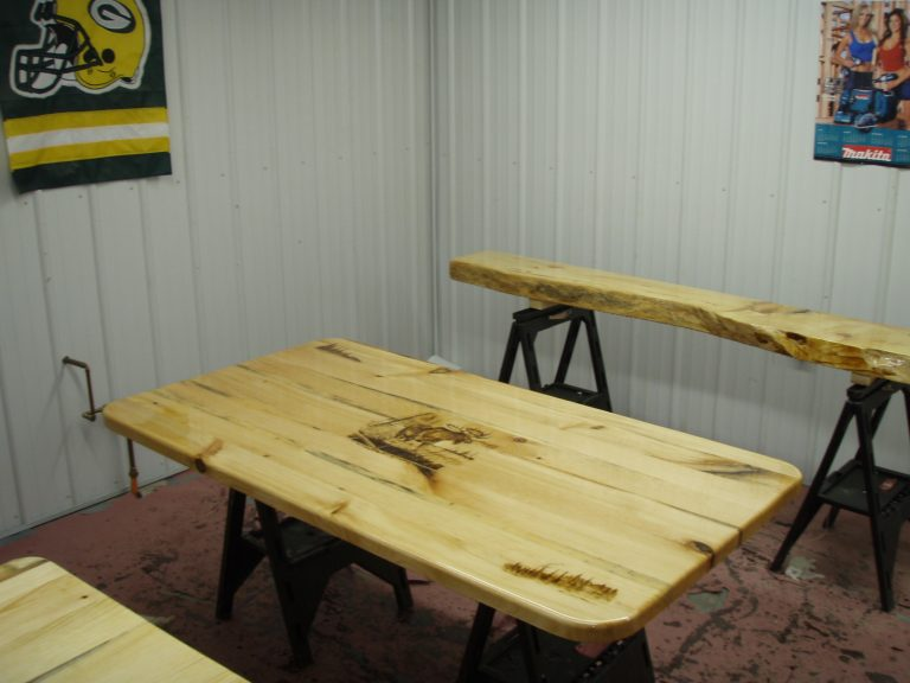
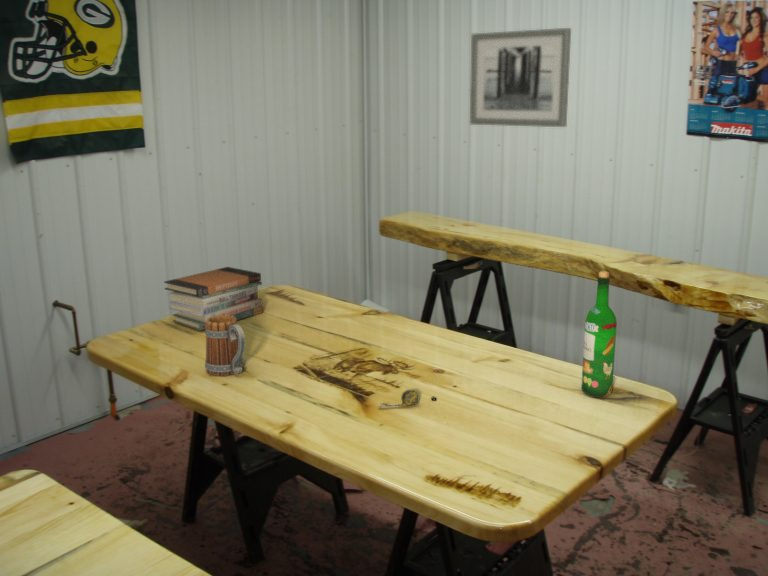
+ mug [204,315,246,377]
+ wall art [469,27,572,128]
+ book stack [163,266,264,331]
+ wine bottle [580,270,618,398]
+ tape measure [377,389,438,408]
